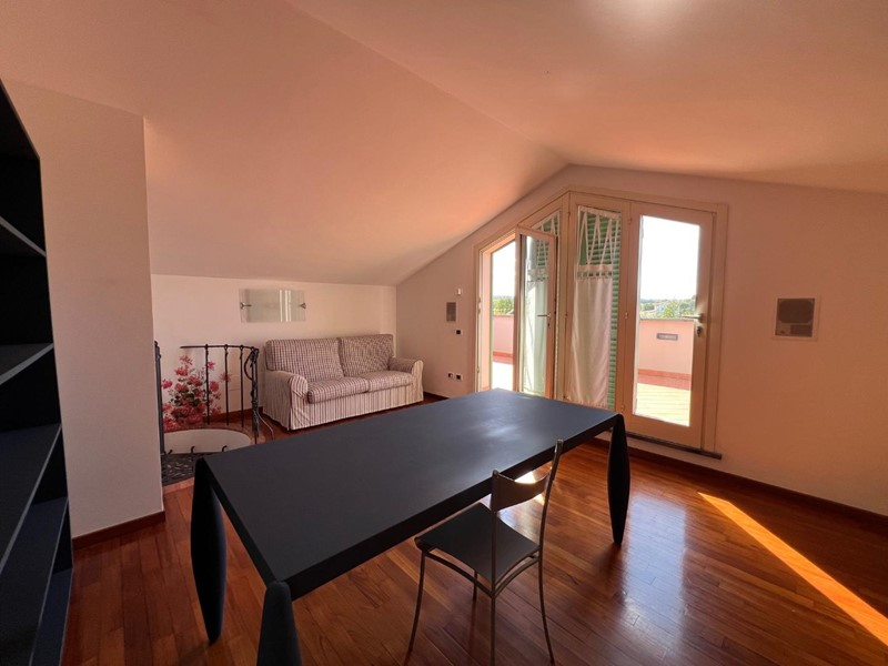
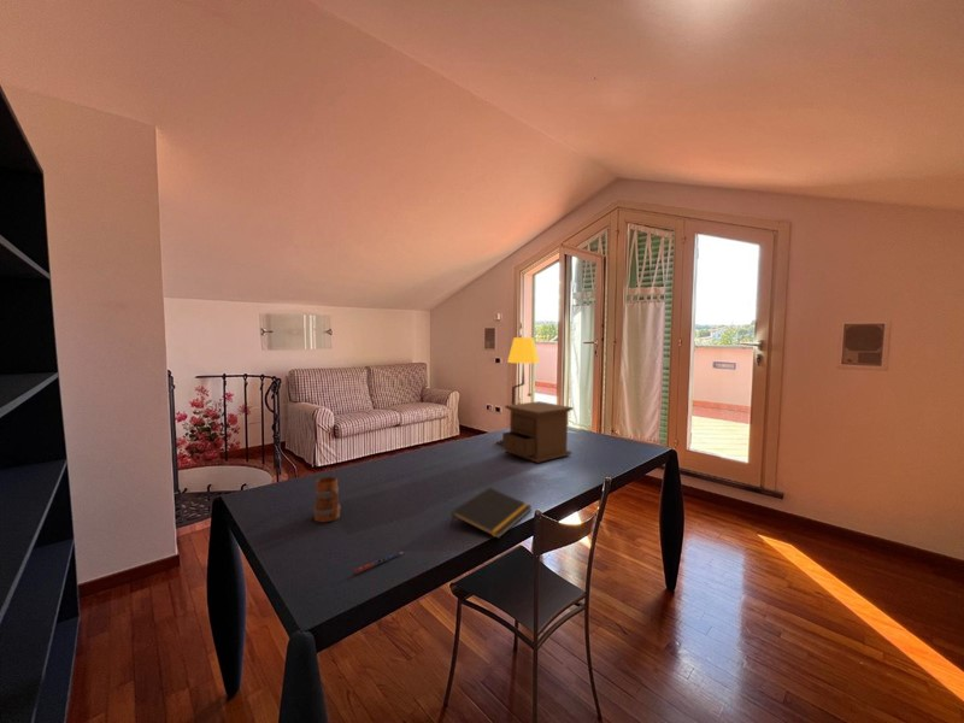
+ pen [353,551,405,574]
+ table lamp [495,336,575,464]
+ mug [312,475,342,523]
+ notepad [449,487,533,540]
